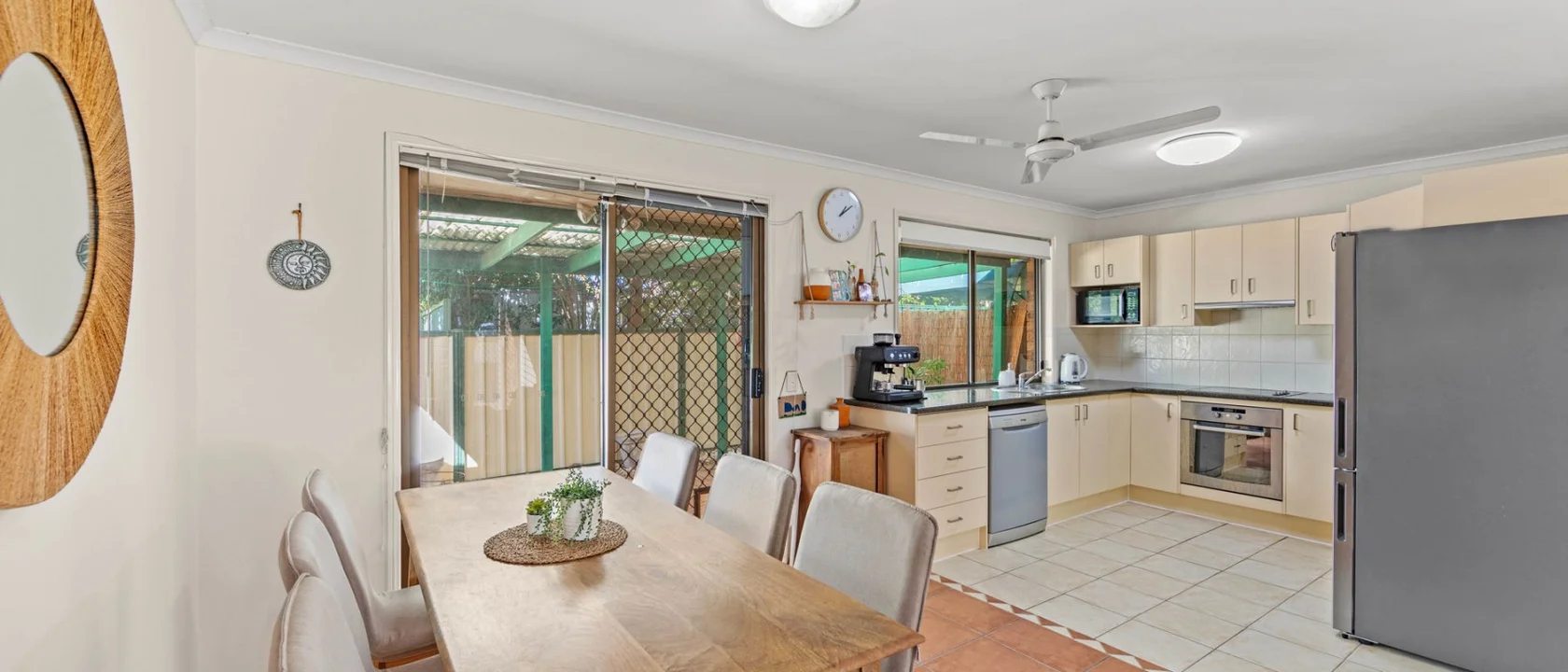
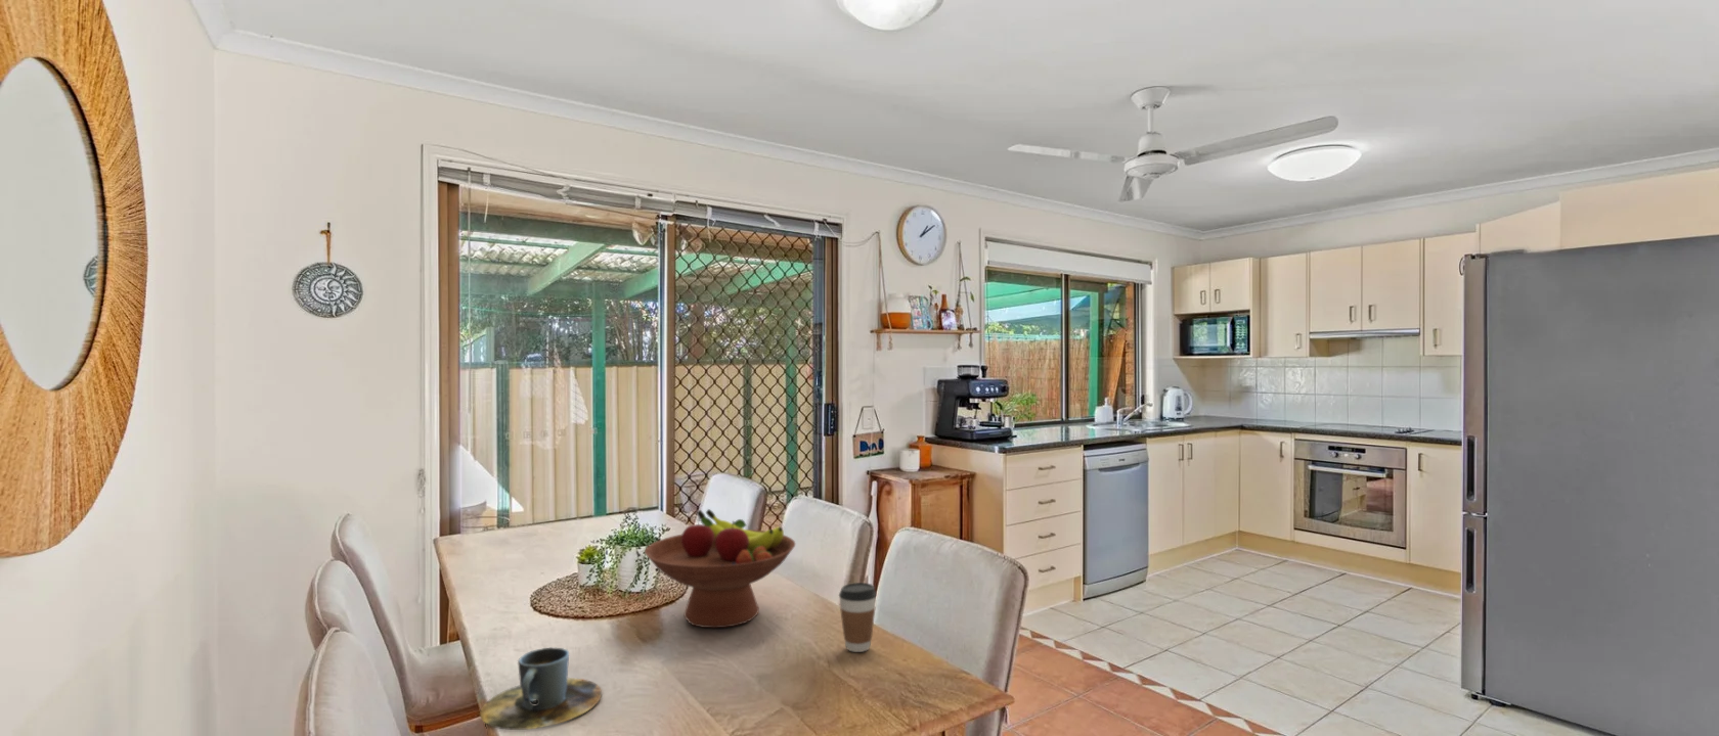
+ cup [479,646,603,731]
+ coffee cup [838,582,878,653]
+ fruit bowl [644,508,796,629]
